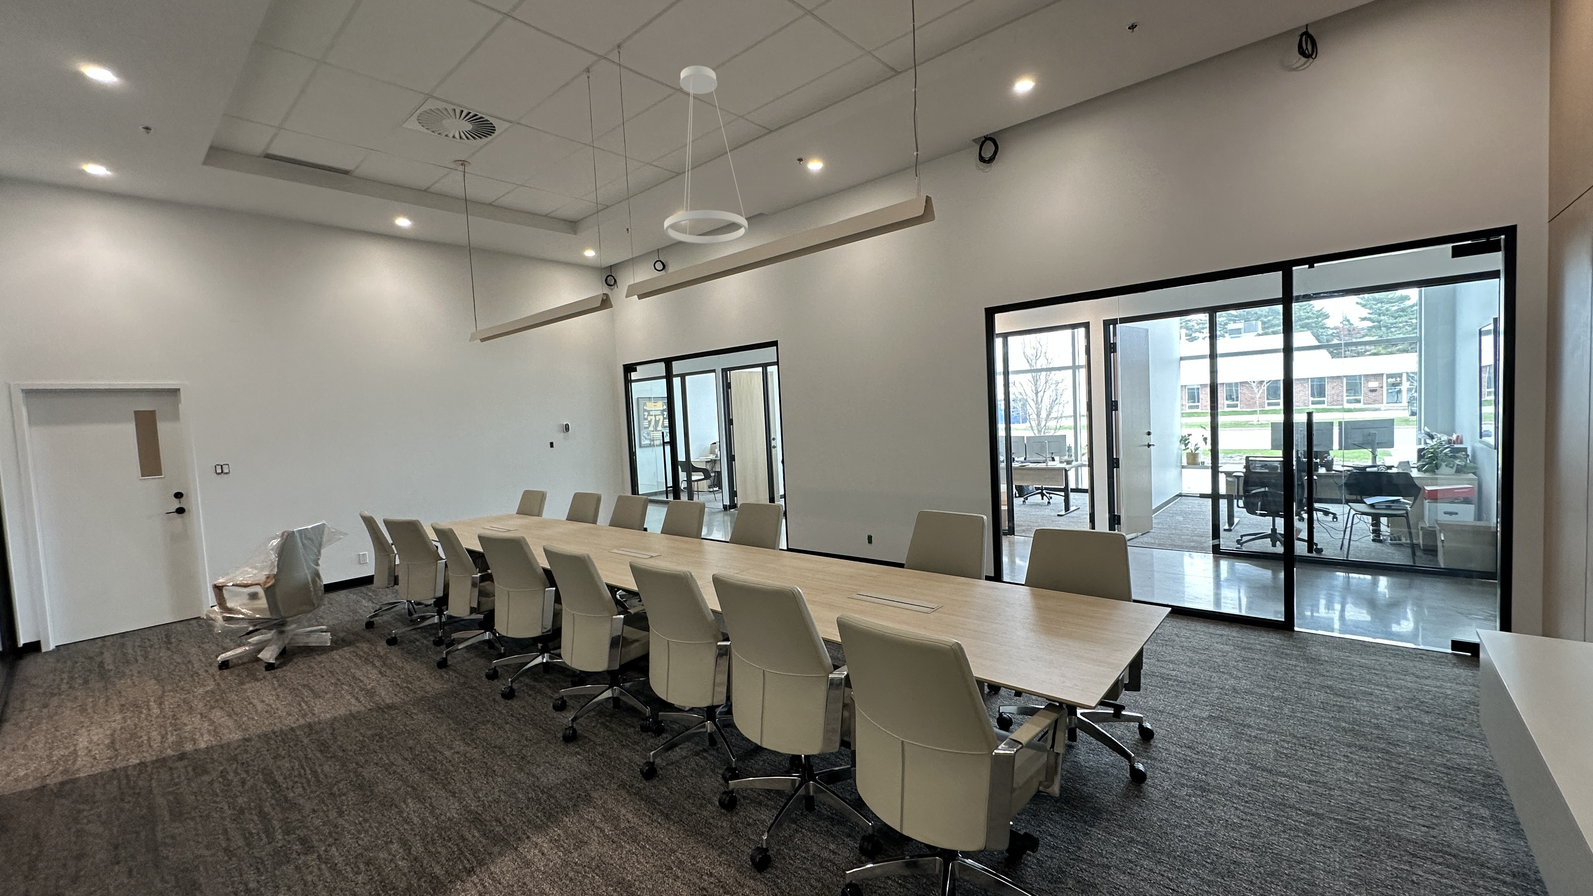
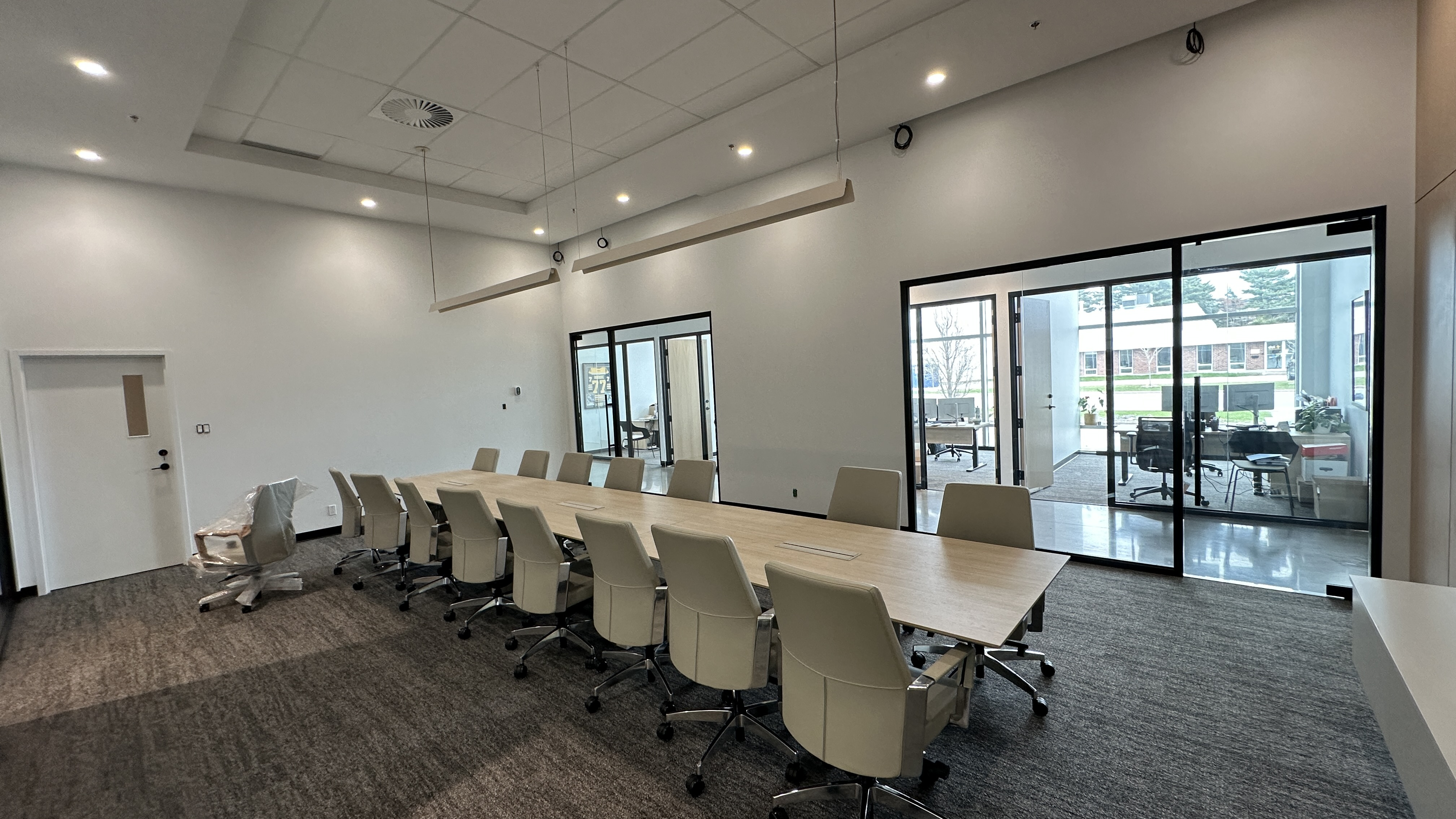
- pendant light [664,66,748,244]
